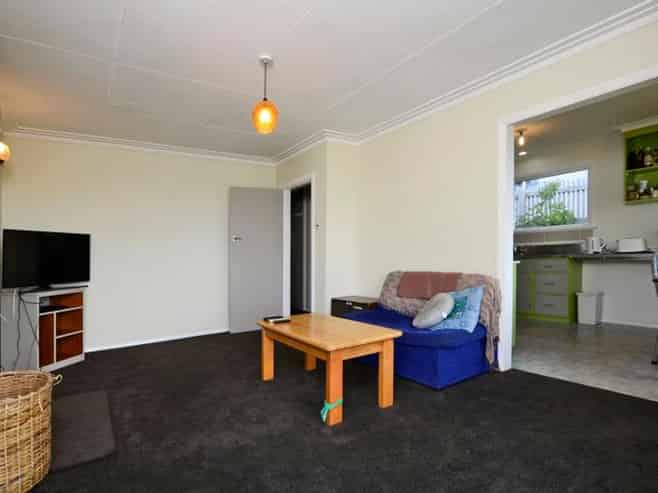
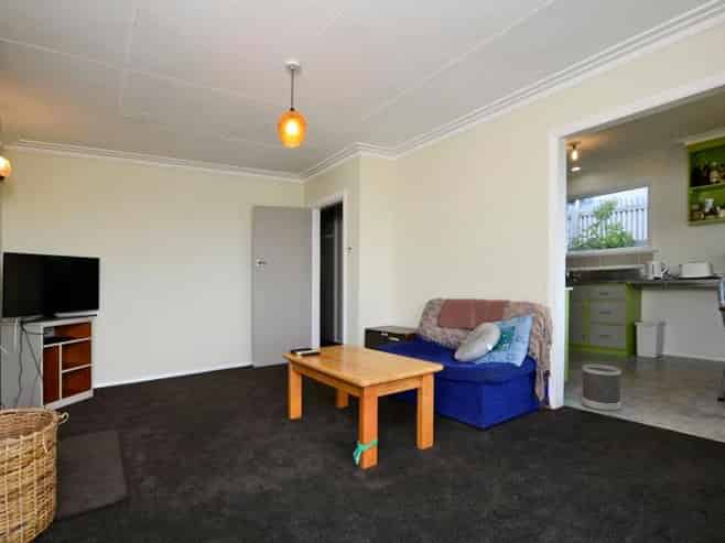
+ wastebasket [581,362,623,412]
